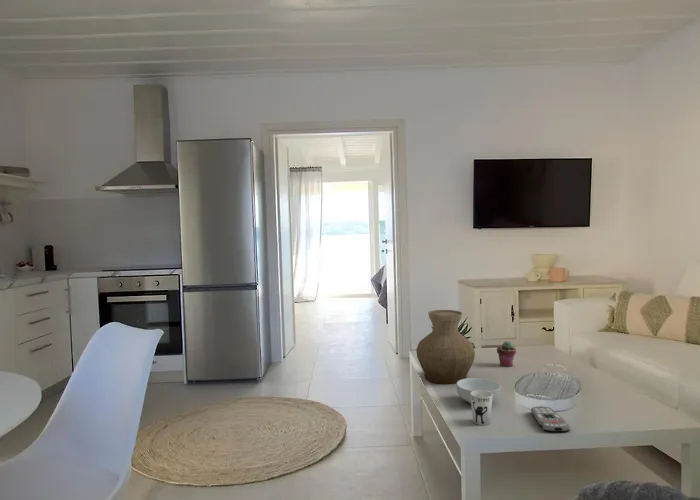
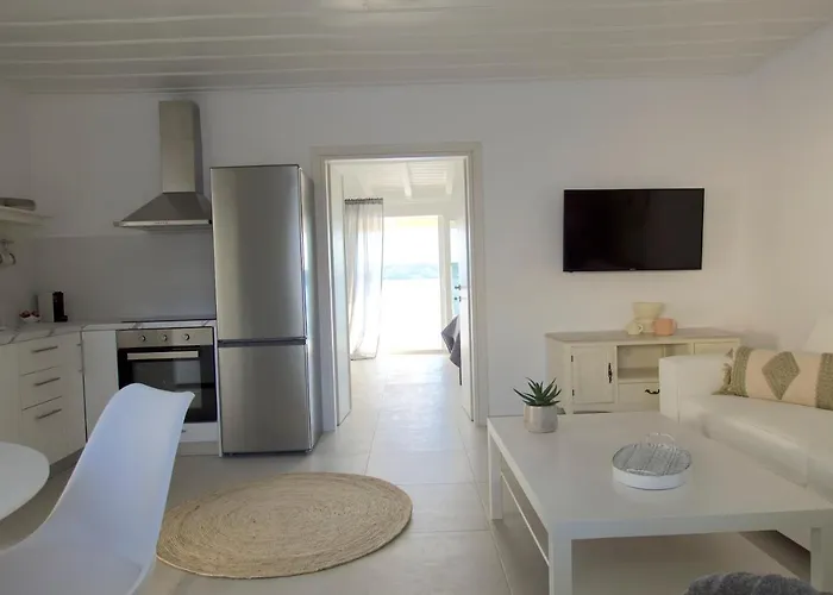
- cup [470,390,493,426]
- cereal bowl [456,377,502,405]
- potted succulent [496,340,517,368]
- remote control [530,405,571,433]
- vase [415,309,476,385]
